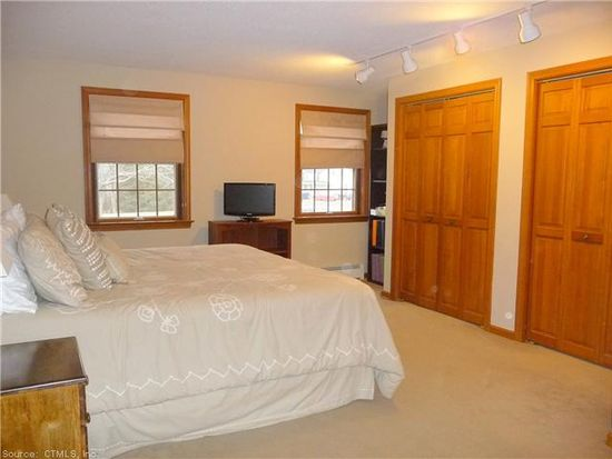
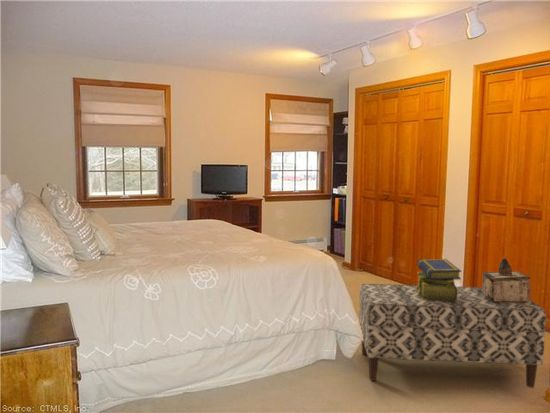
+ bench [358,283,547,389]
+ decorative box [481,257,532,302]
+ stack of books [416,258,462,302]
